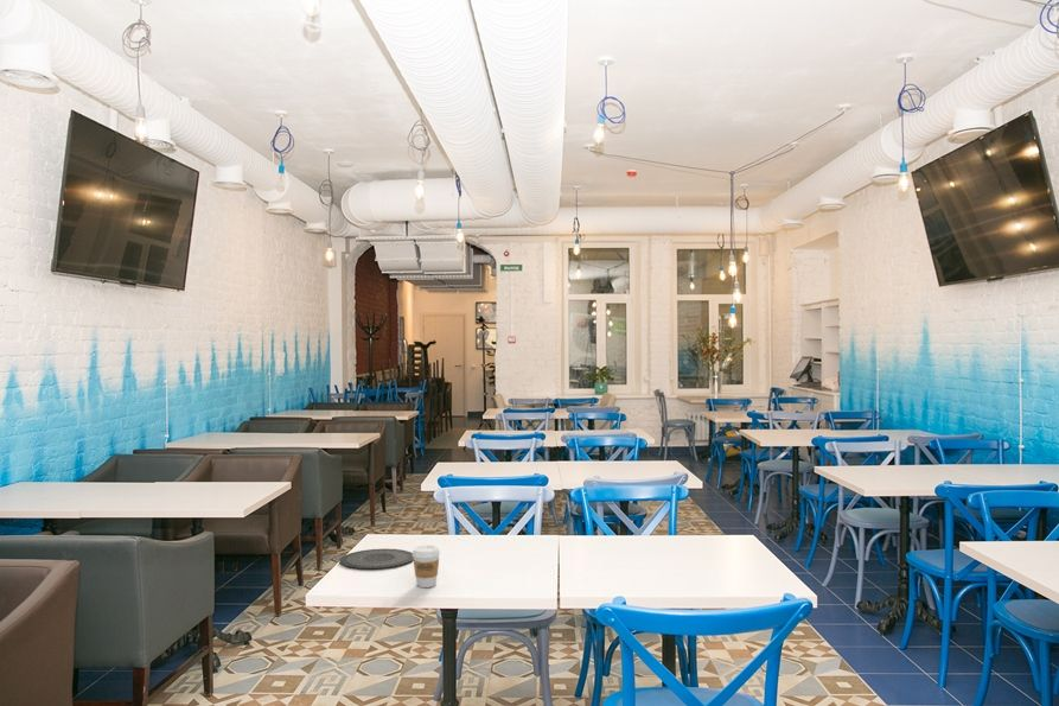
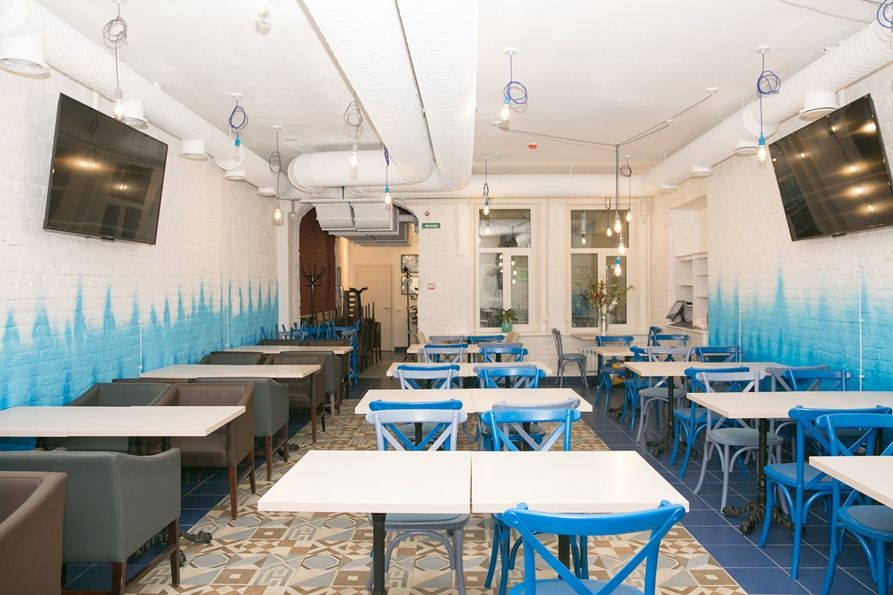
- coffee cup [412,545,441,589]
- plate [338,548,414,571]
